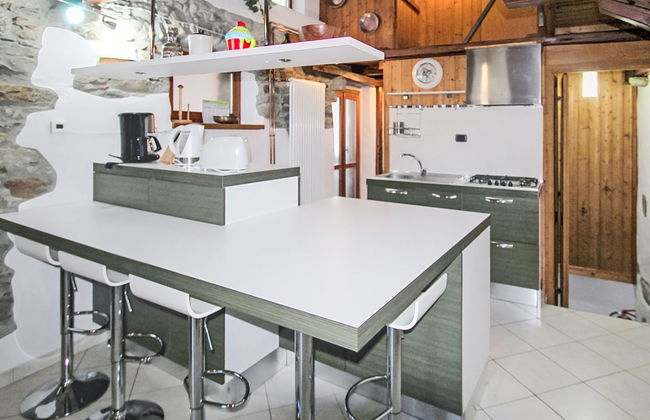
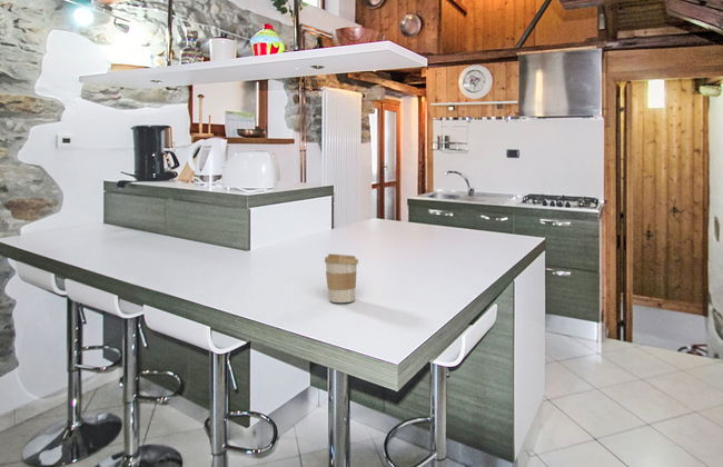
+ coffee cup [324,252,359,304]
